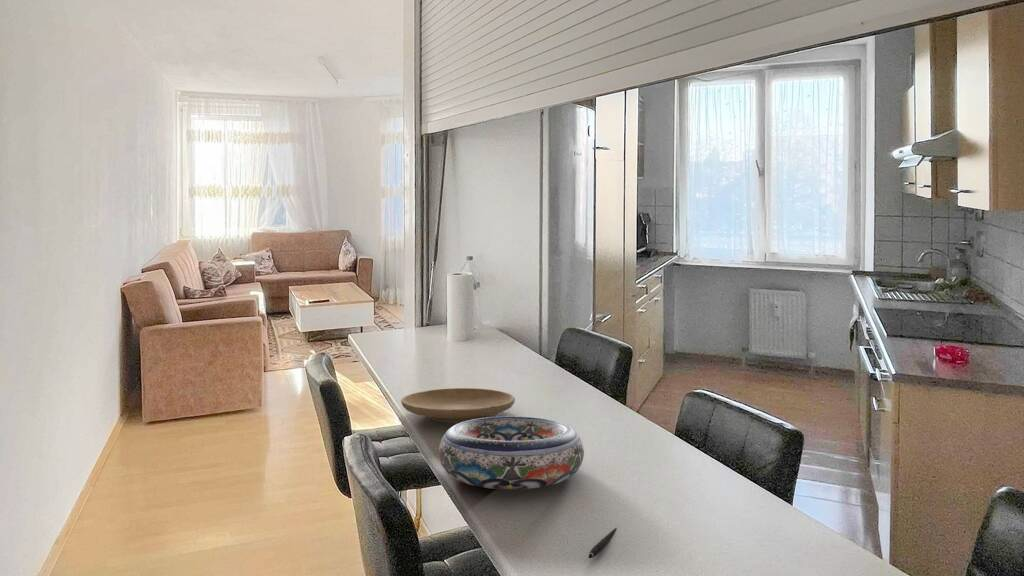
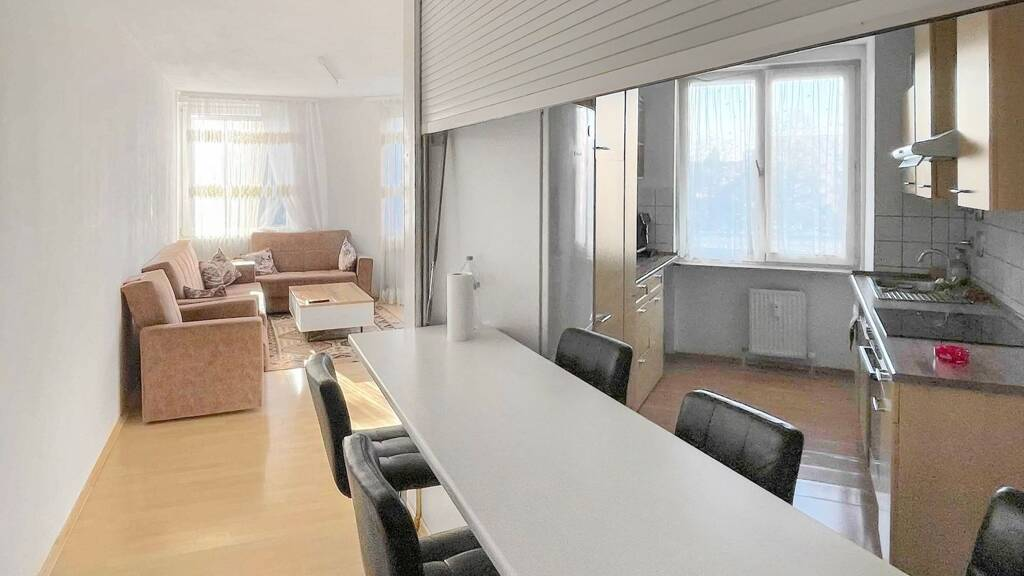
- pen [587,527,618,559]
- plate [400,387,516,424]
- bowl [438,415,585,490]
